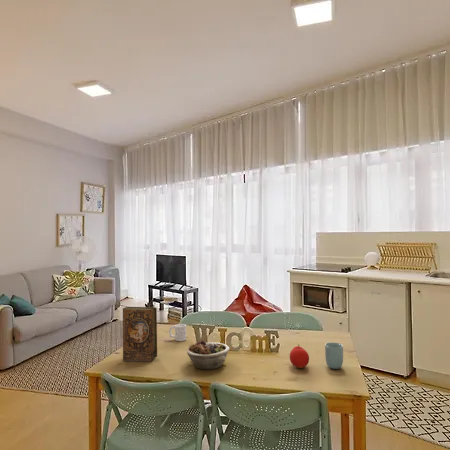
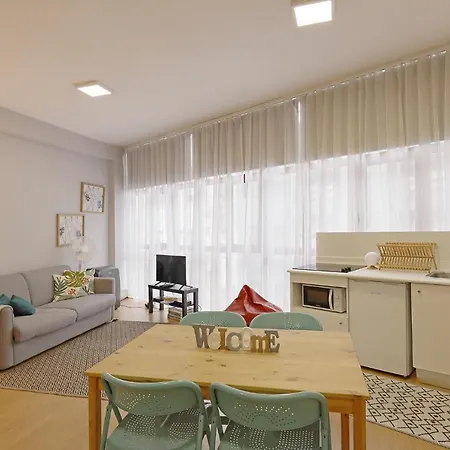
- cup [168,323,187,342]
- book [122,306,158,362]
- cup [324,341,344,370]
- succulent planter [186,340,230,370]
- fruit [289,343,310,369]
